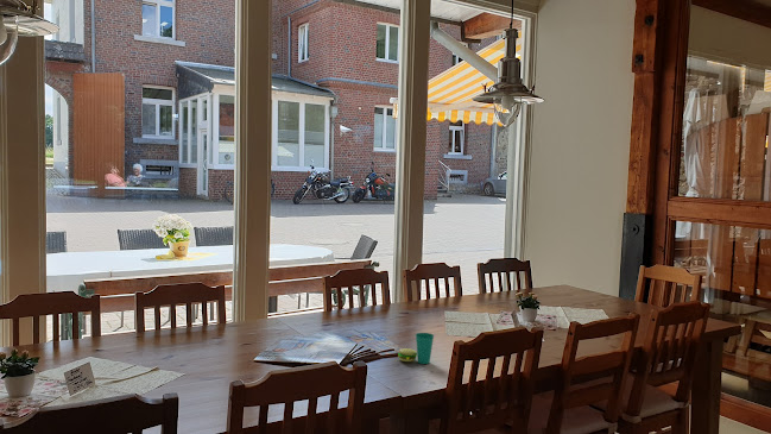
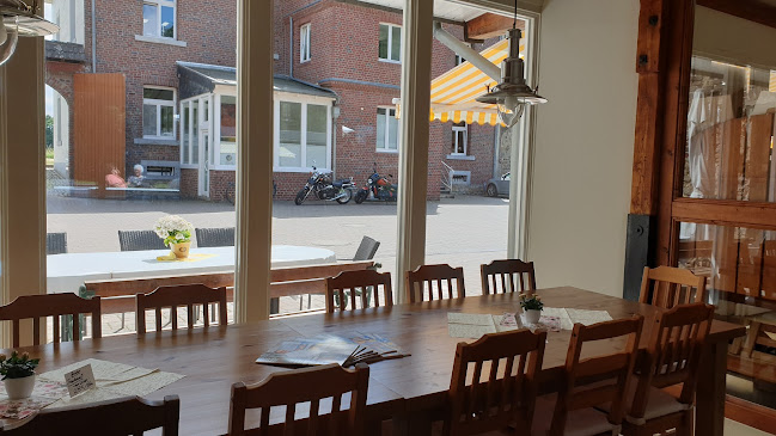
- cup [397,332,435,365]
